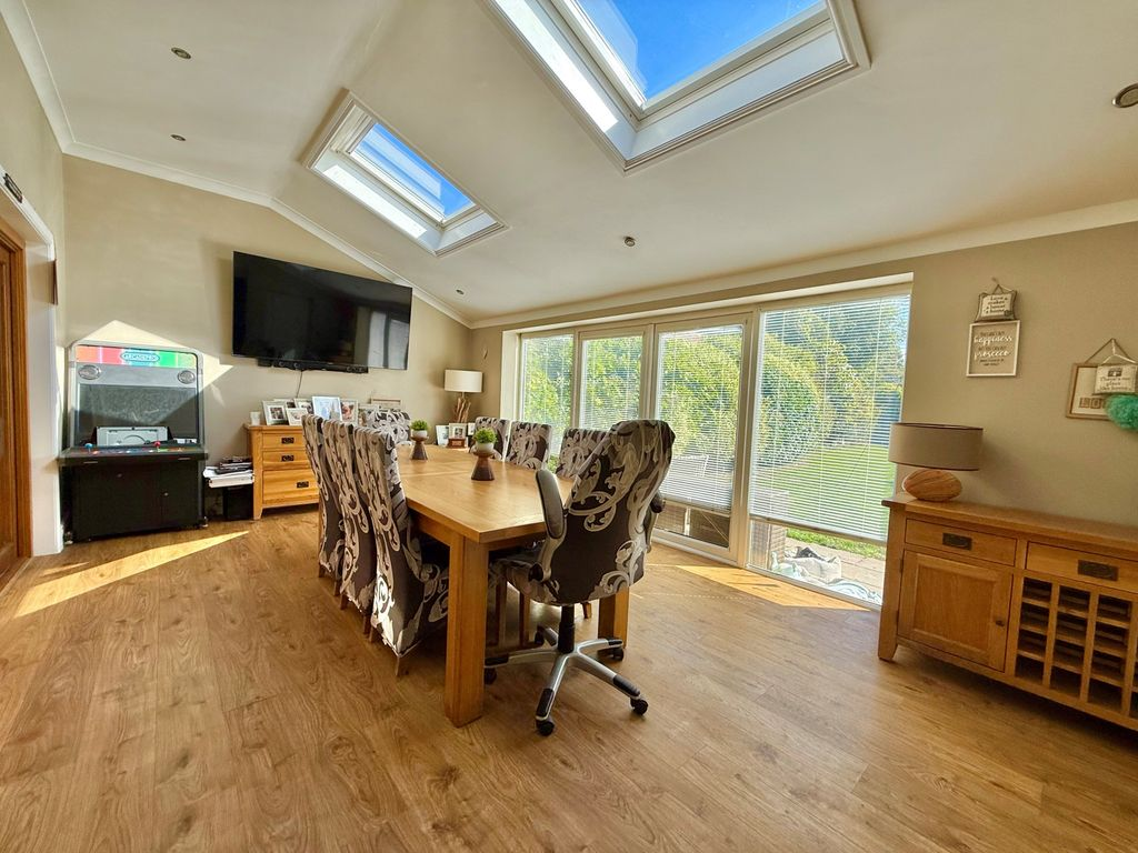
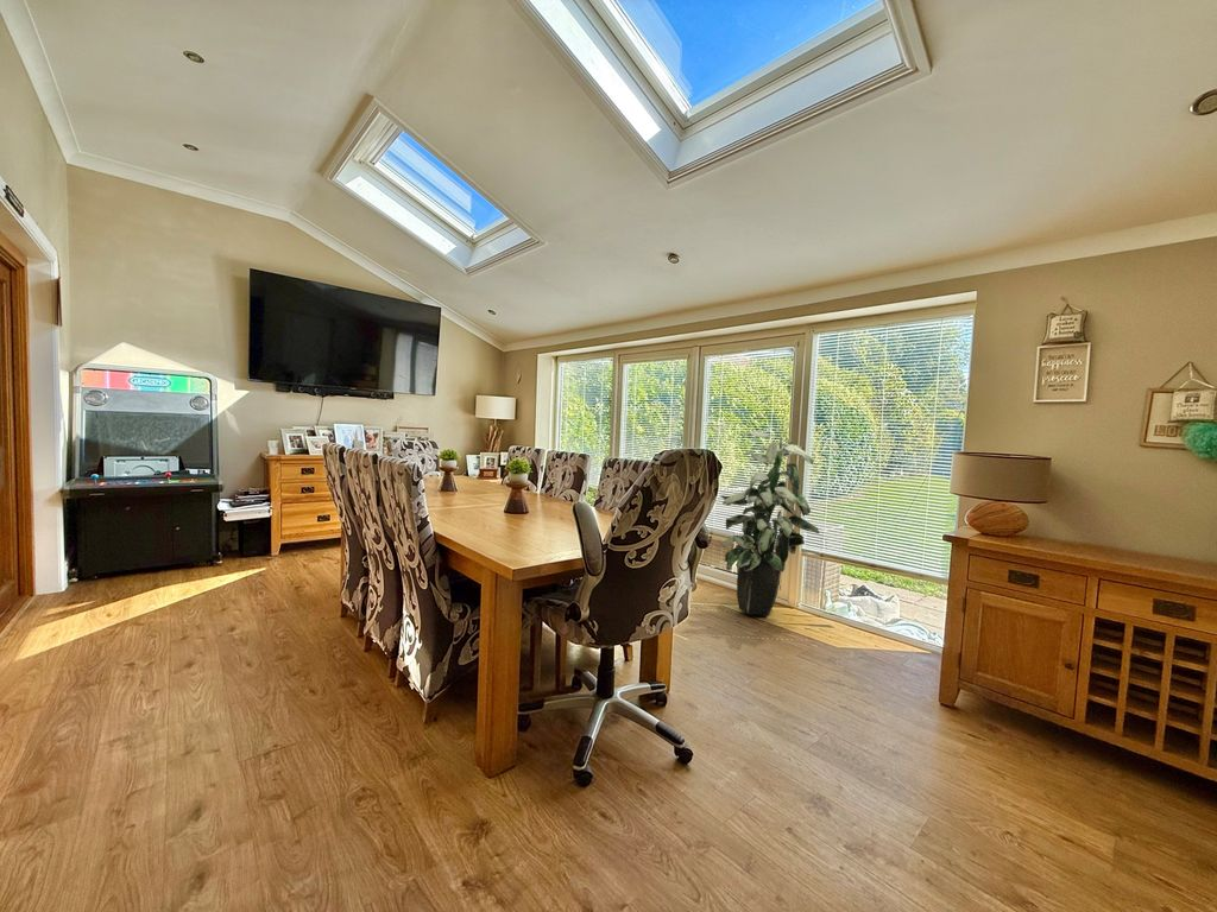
+ indoor plant [718,430,820,618]
